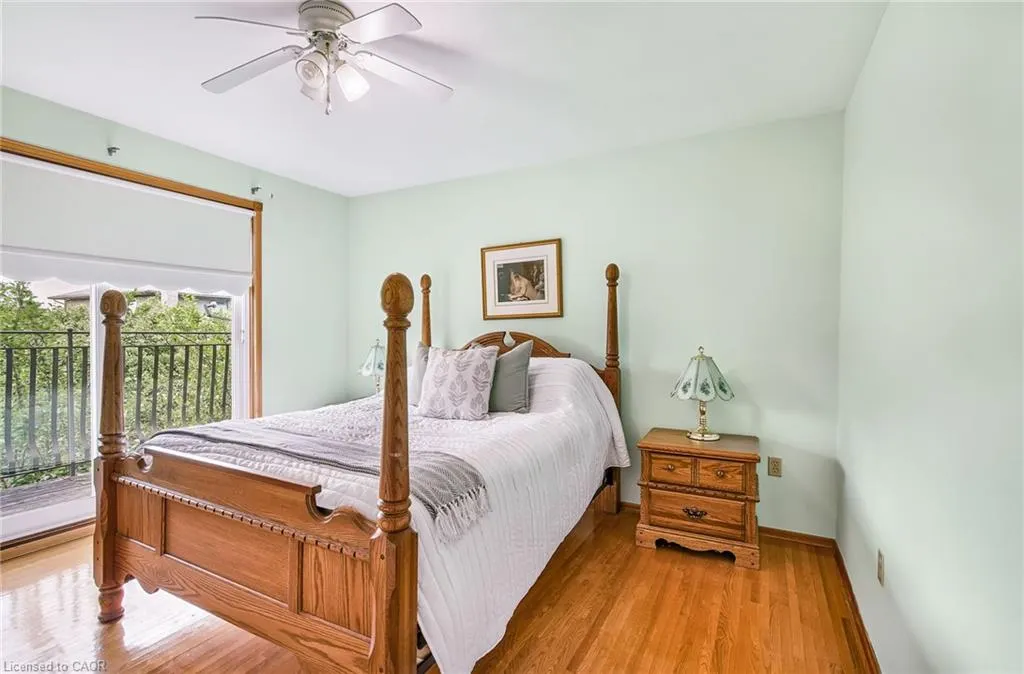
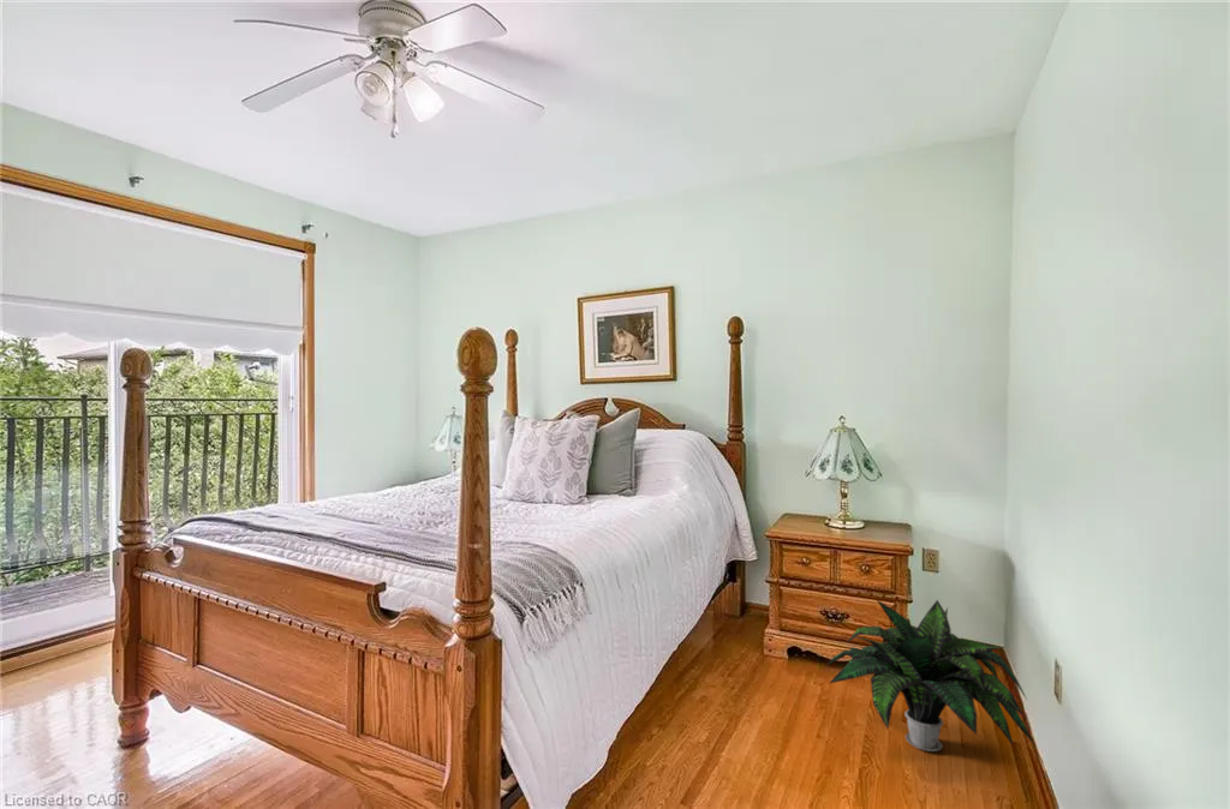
+ potted plant [824,598,1035,753]
